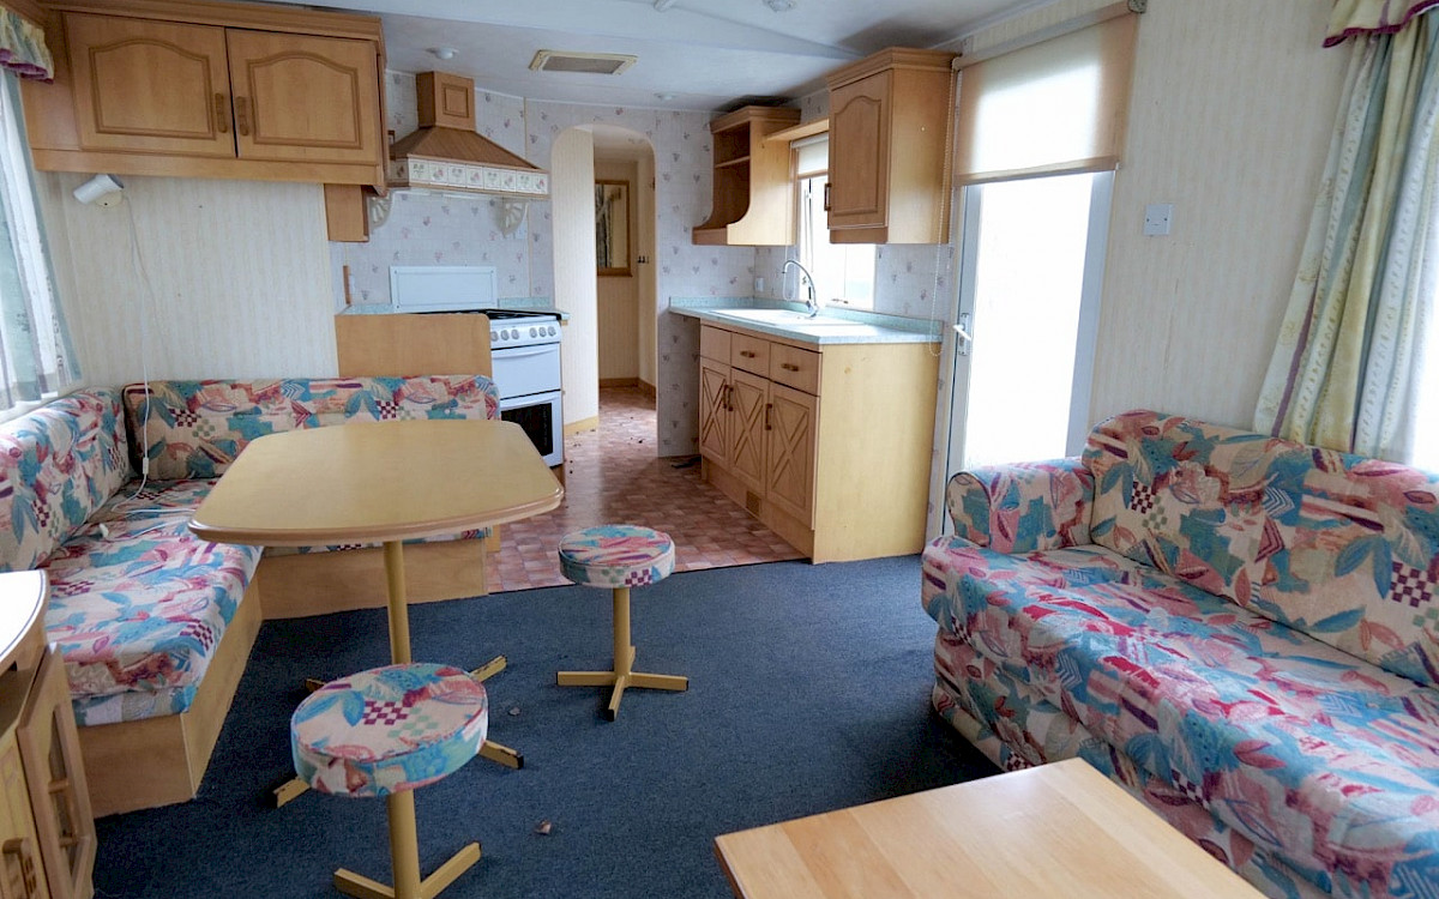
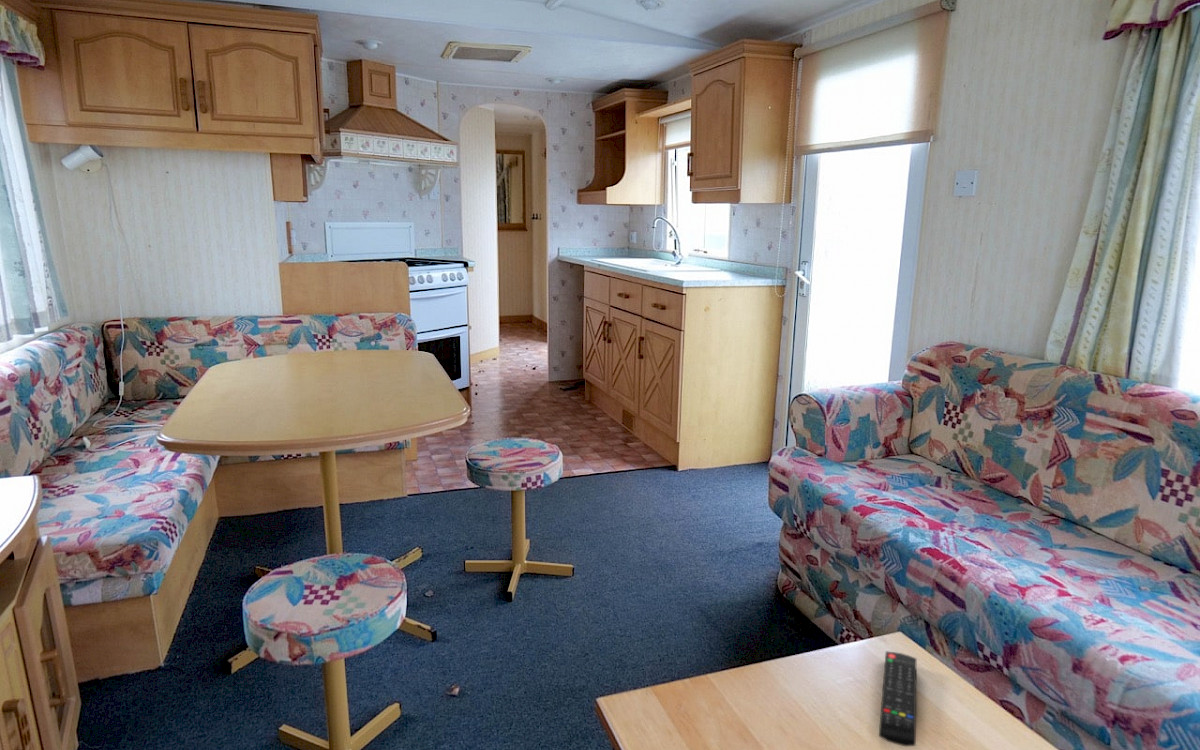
+ remote control [878,651,918,747]
